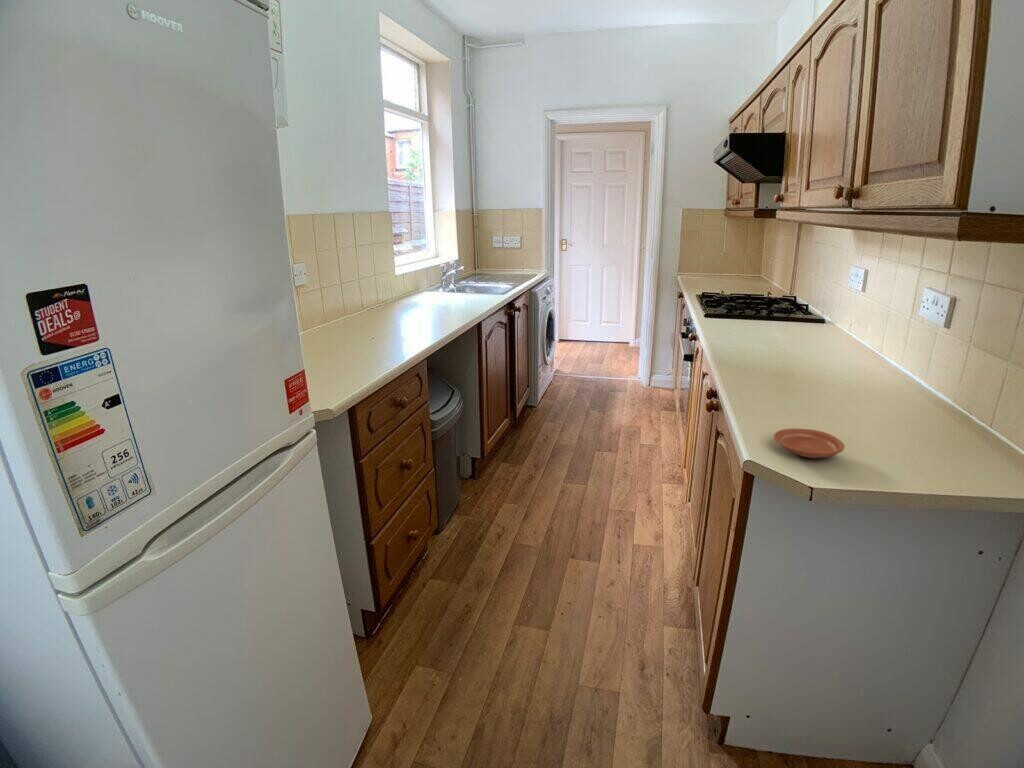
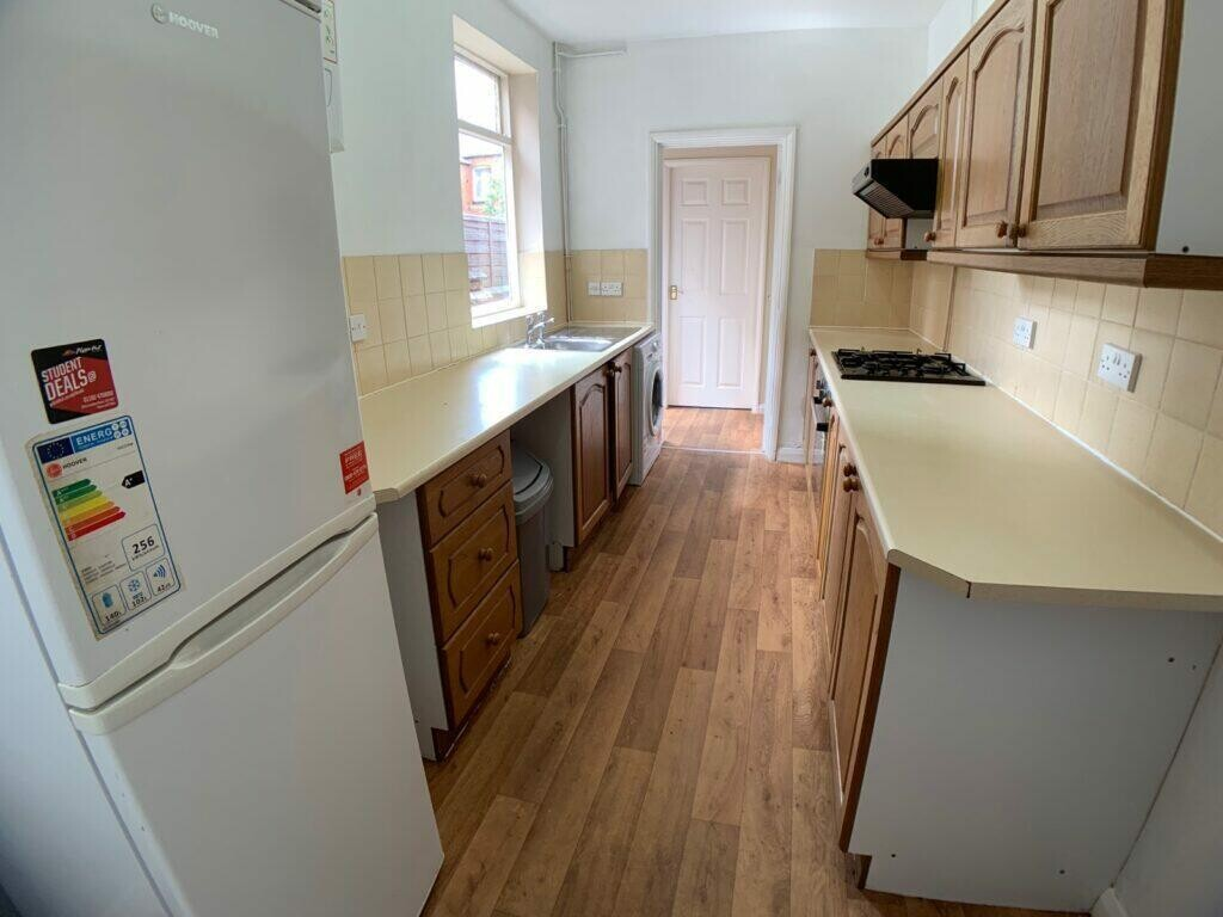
- plate [773,427,846,459]
